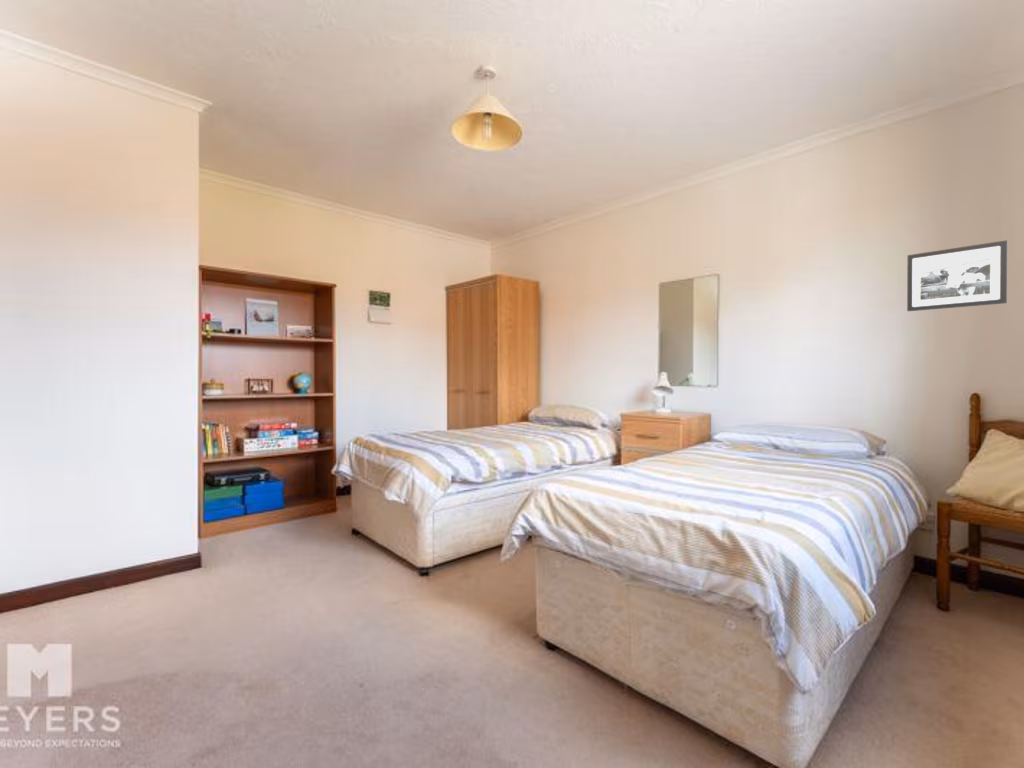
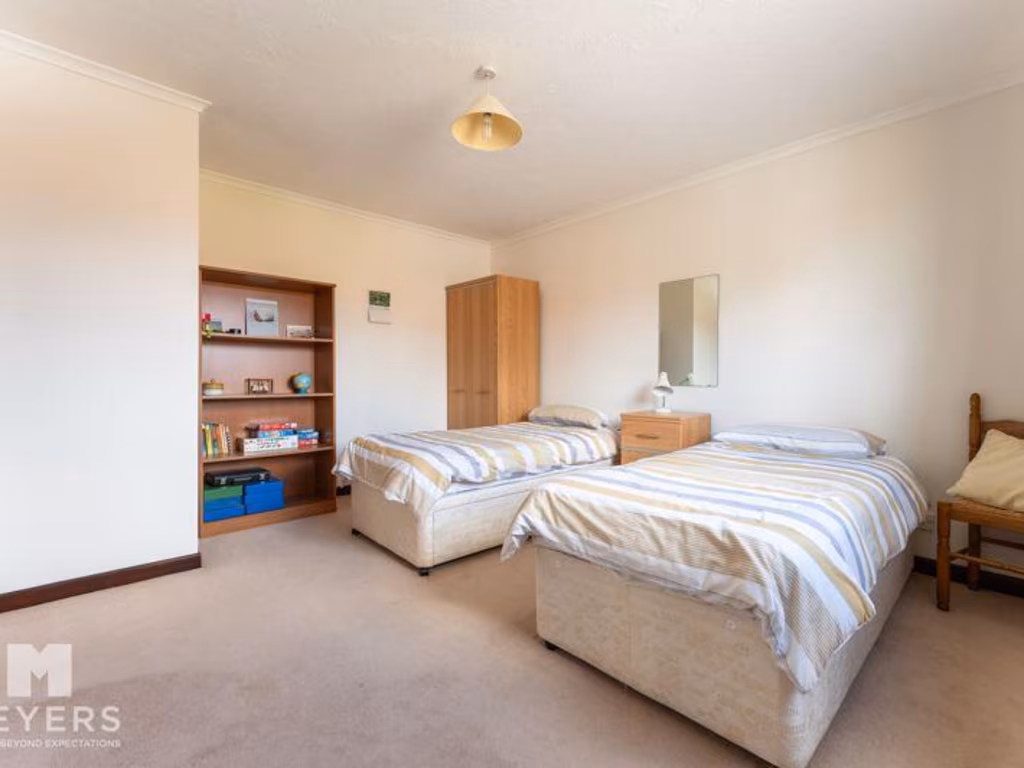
- picture frame [906,239,1008,312]
